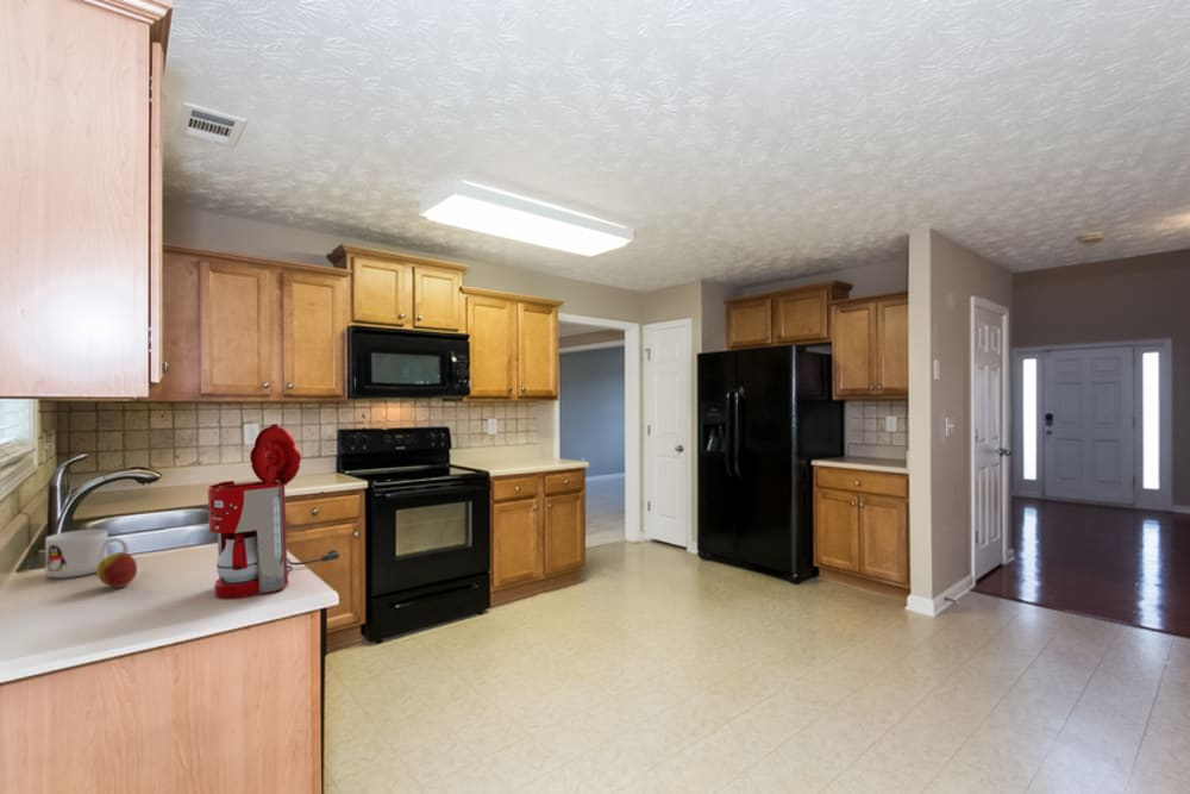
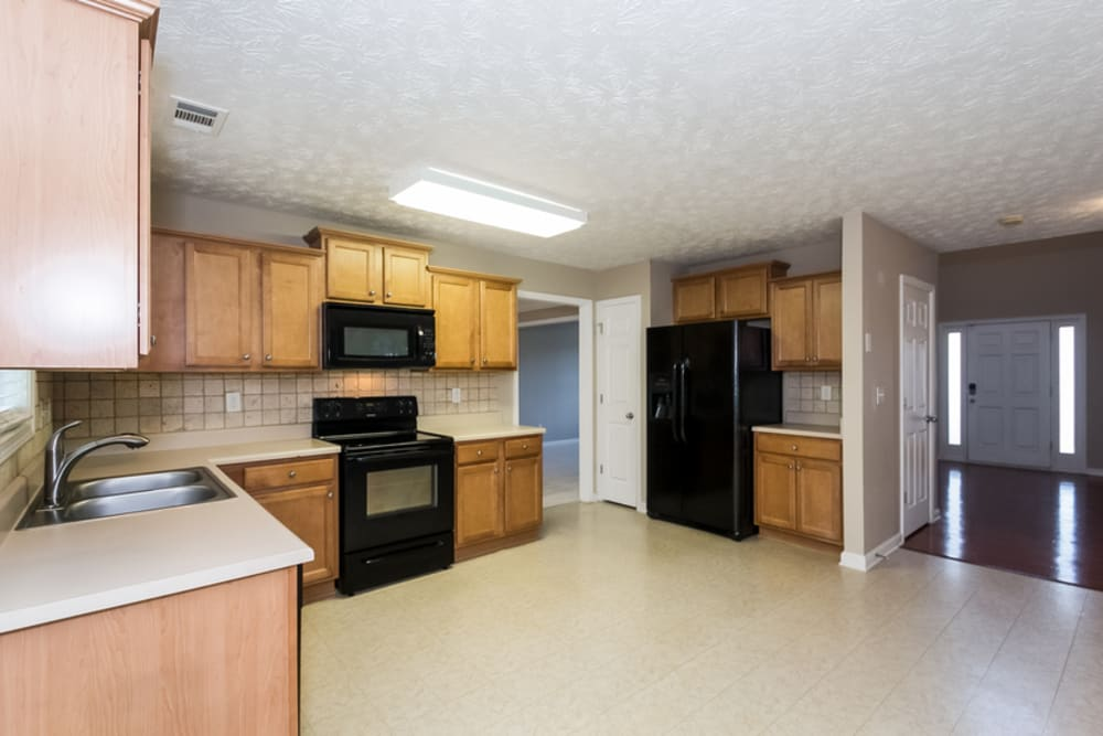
- apple [95,551,138,588]
- mug [44,529,130,580]
- coffee maker [207,423,340,600]
